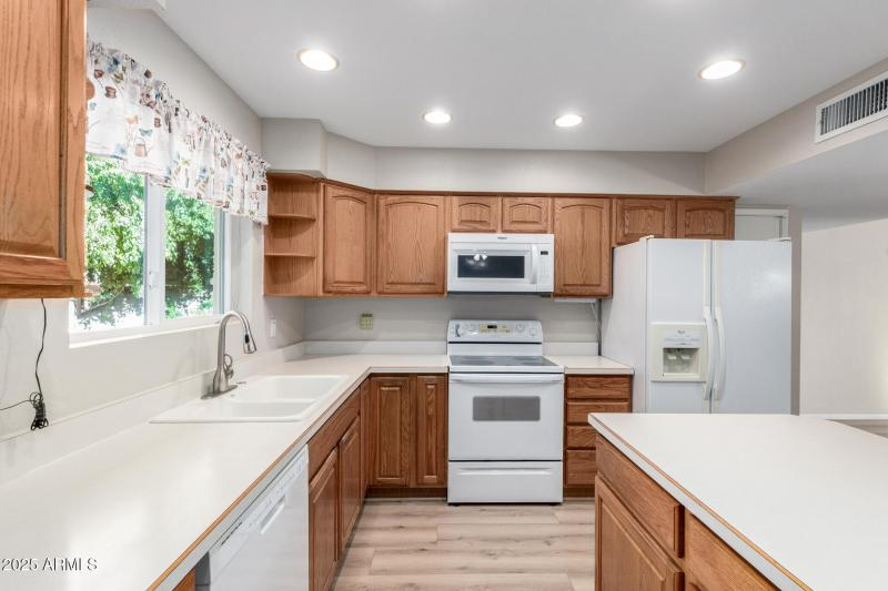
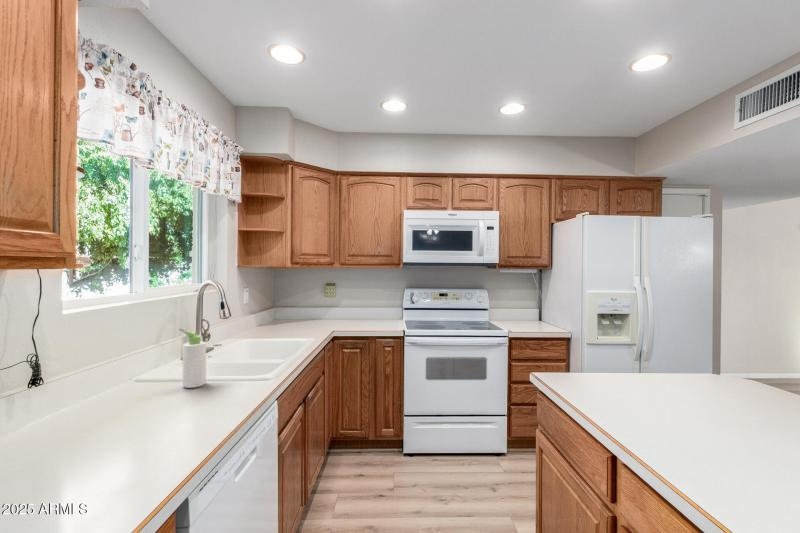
+ bottle [178,327,207,389]
